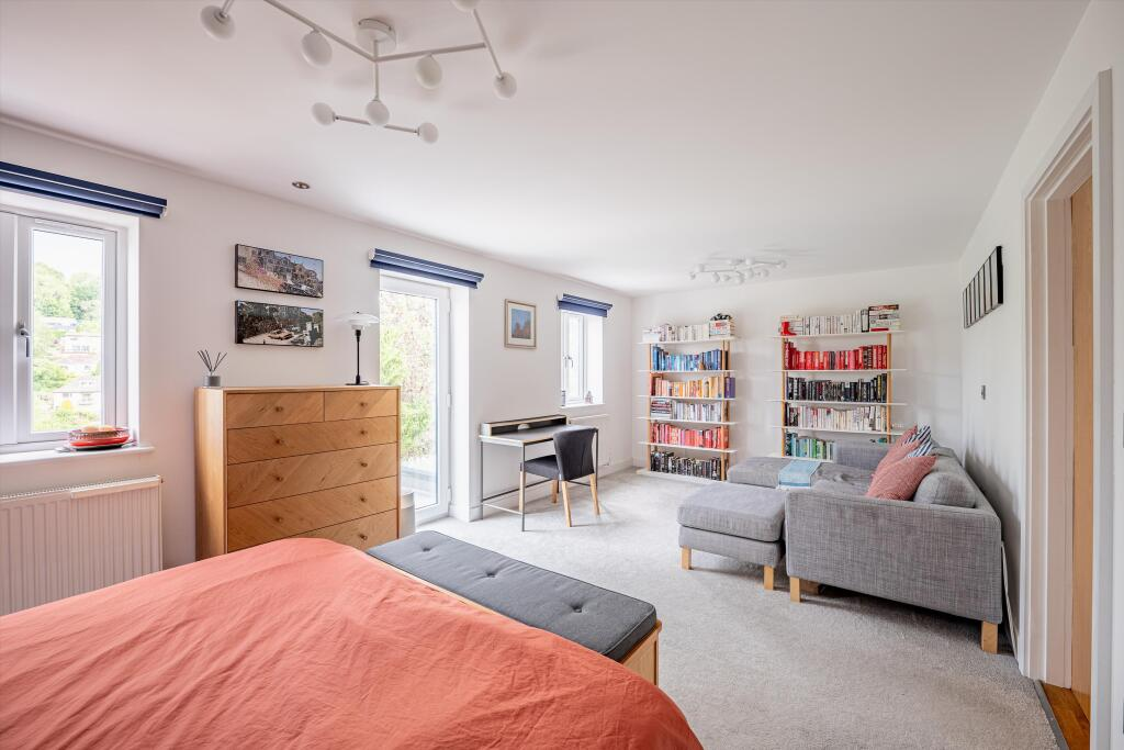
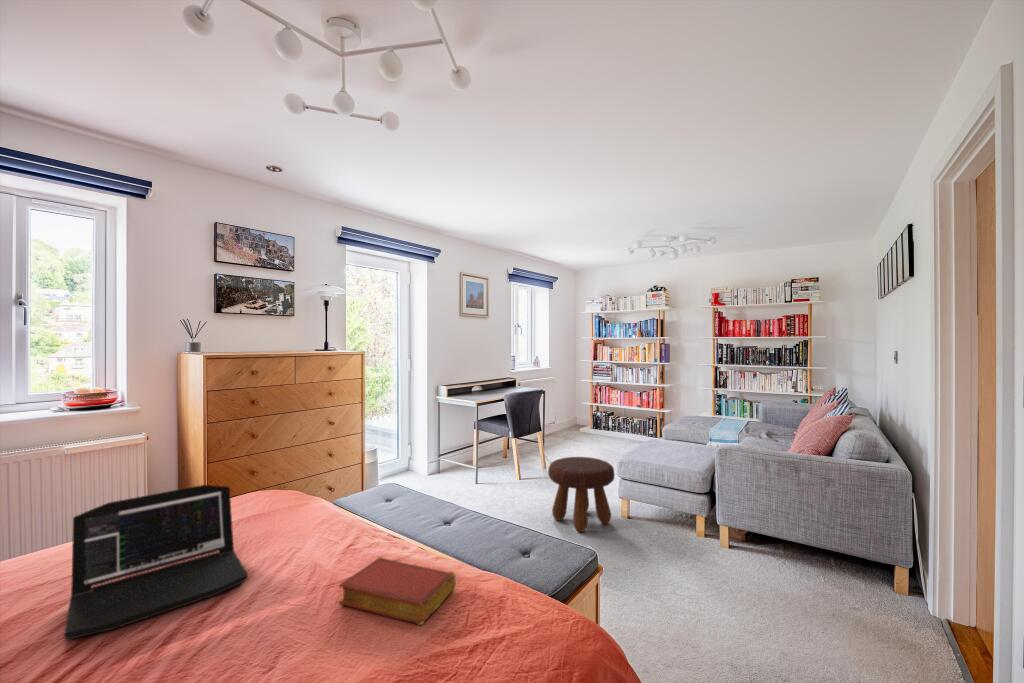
+ laptop [63,484,249,640]
+ book [338,556,457,626]
+ footstool [547,456,616,533]
